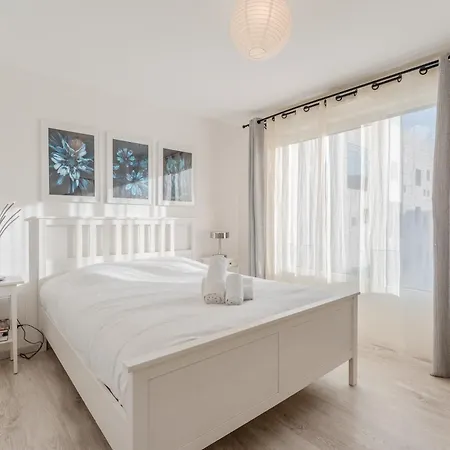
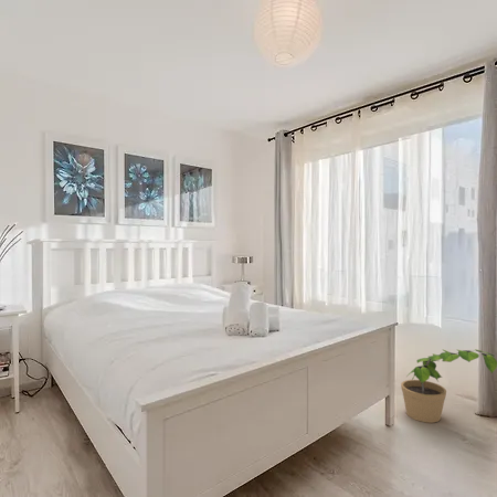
+ potted plant [400,348,497,424]
